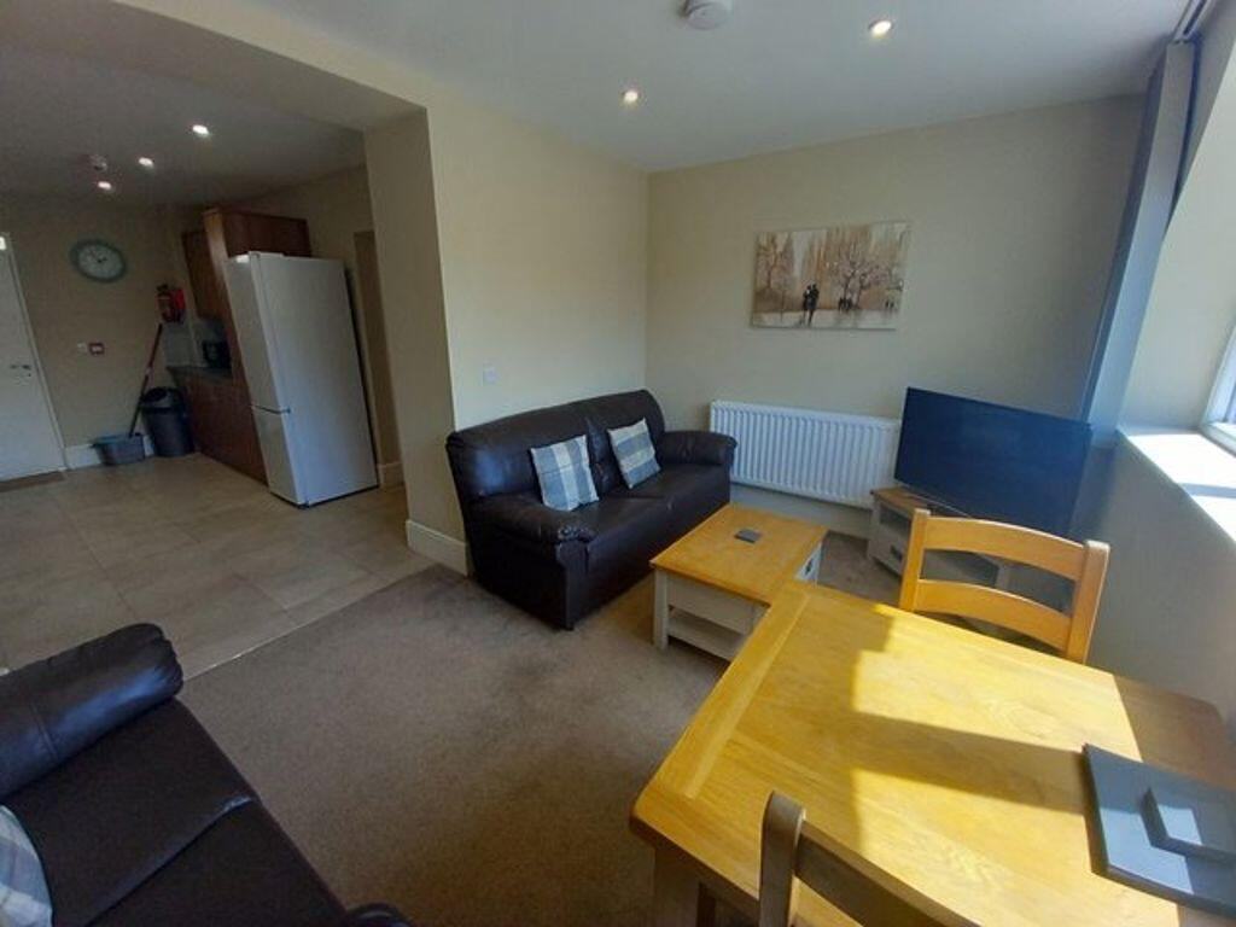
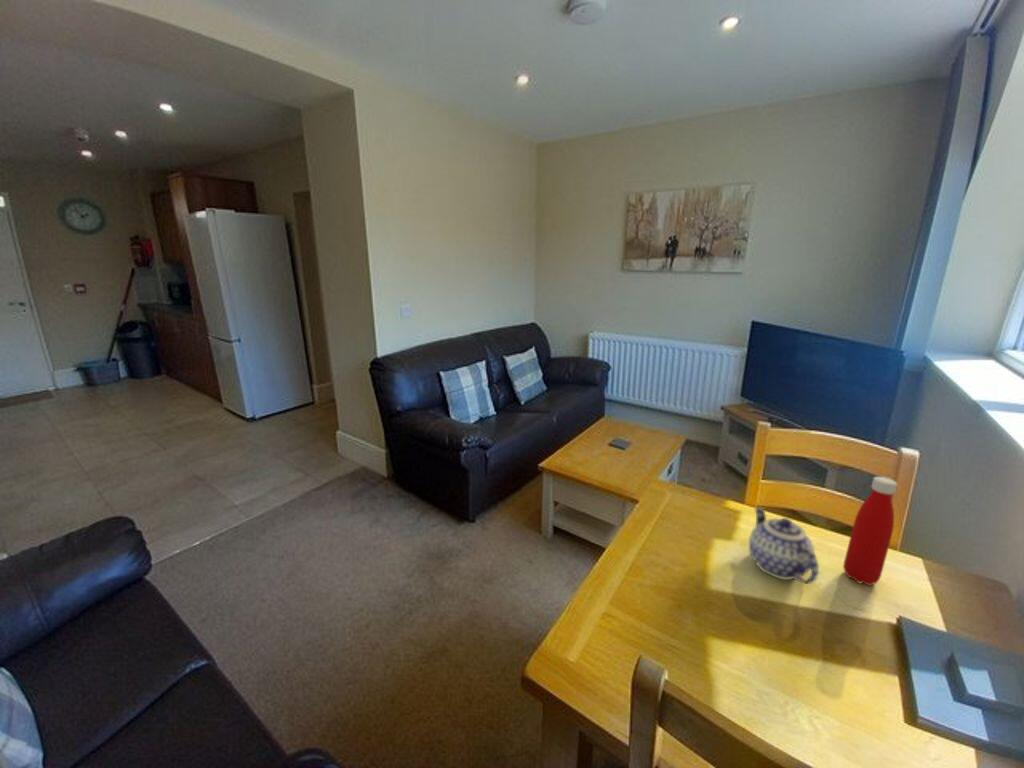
+ bottle [843,476,898,586]
+ teapot [748,506,820,585]
